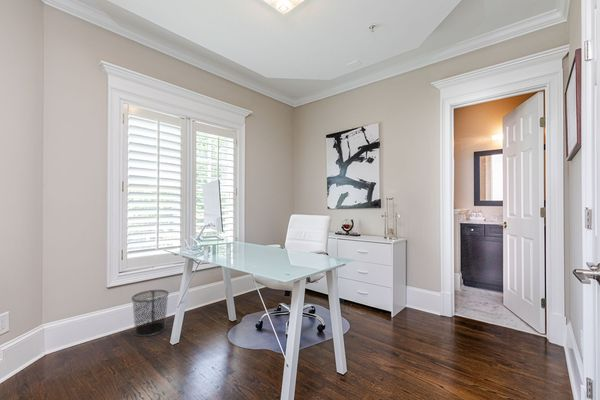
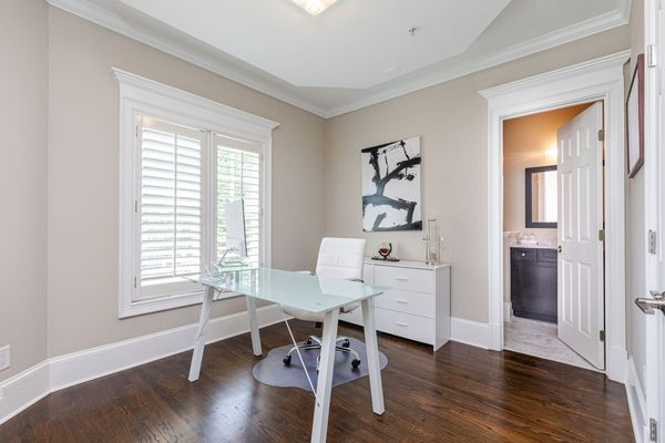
- waste bin [130,289,170,338]
